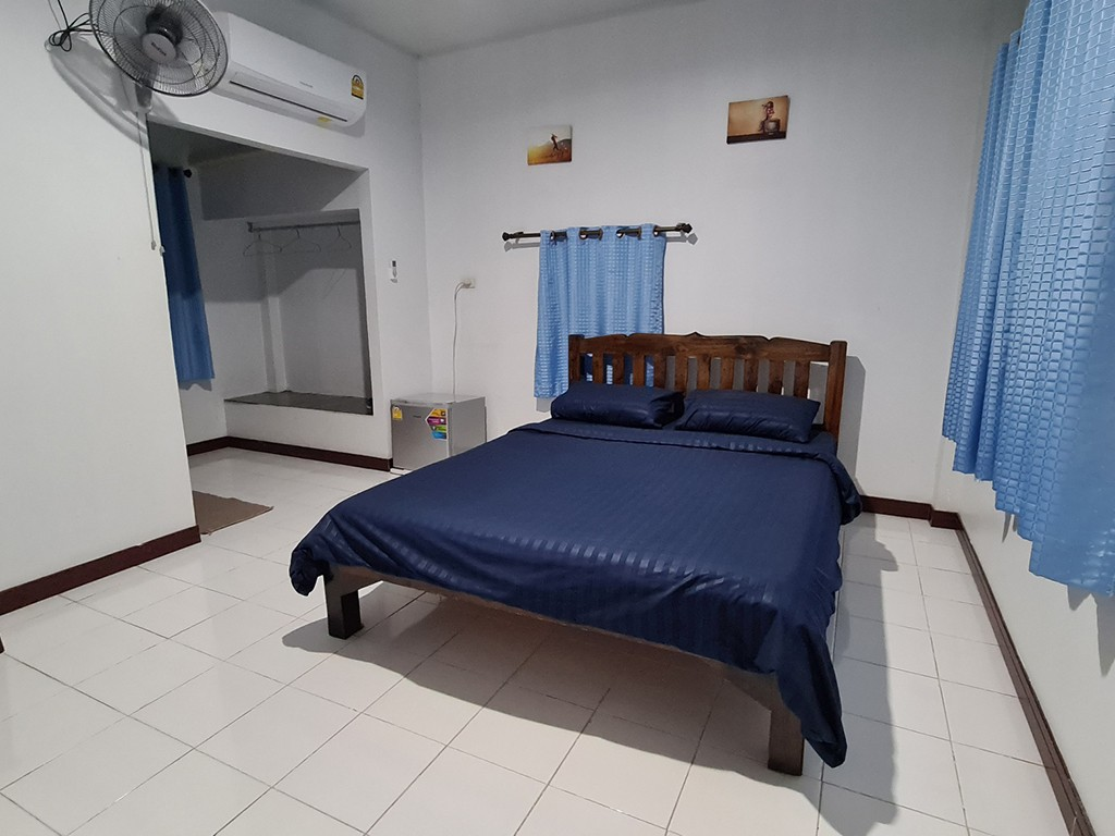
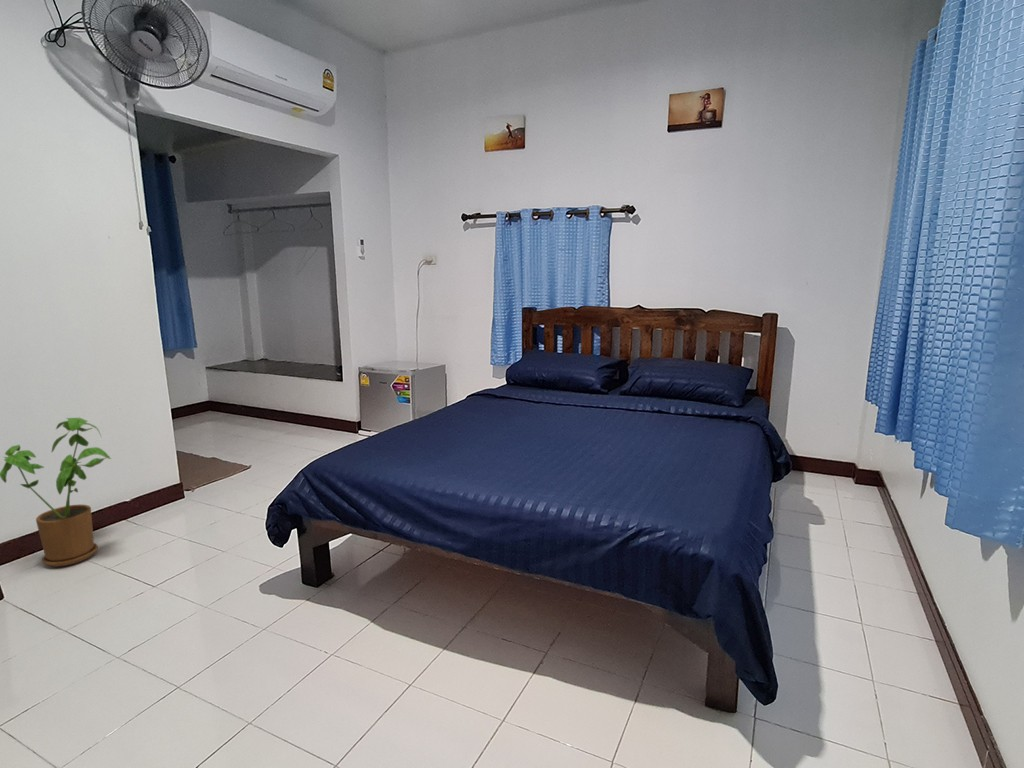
+ house plant [0,417,112,568]
